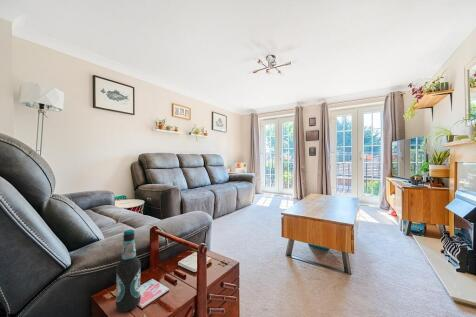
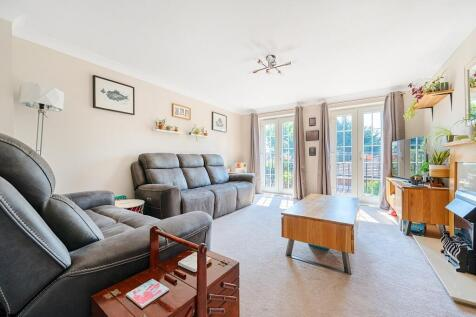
- bottle [115,228,142,313]
